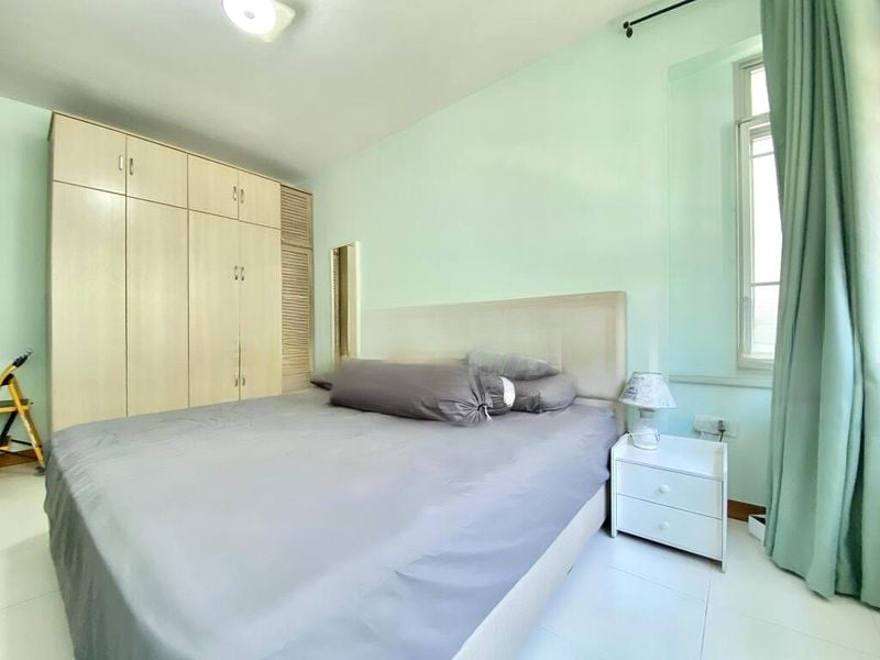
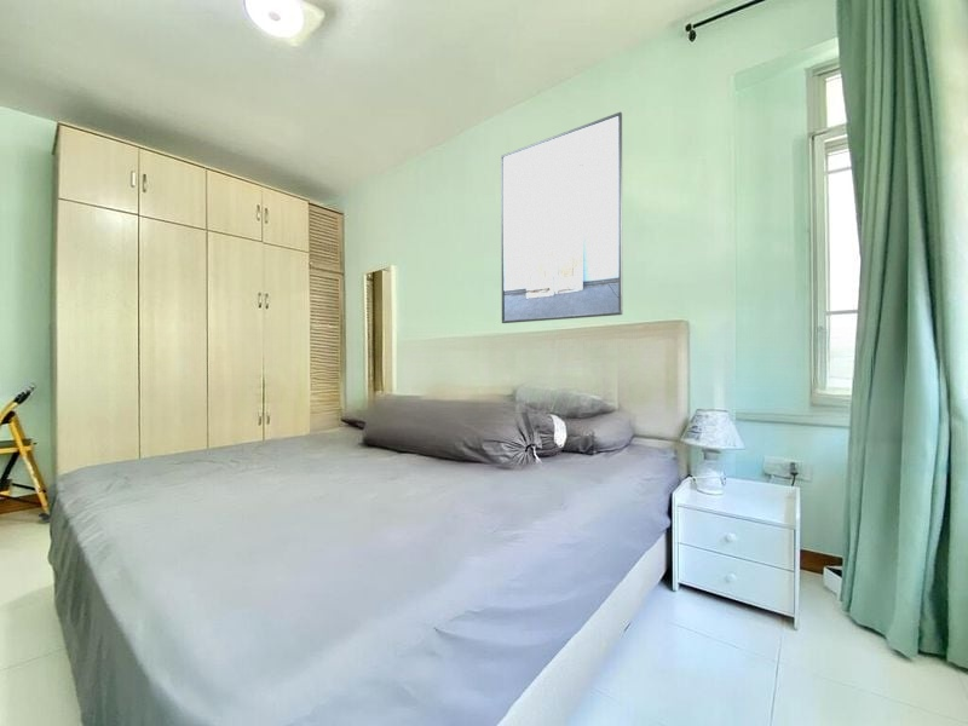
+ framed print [500,111,624,324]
